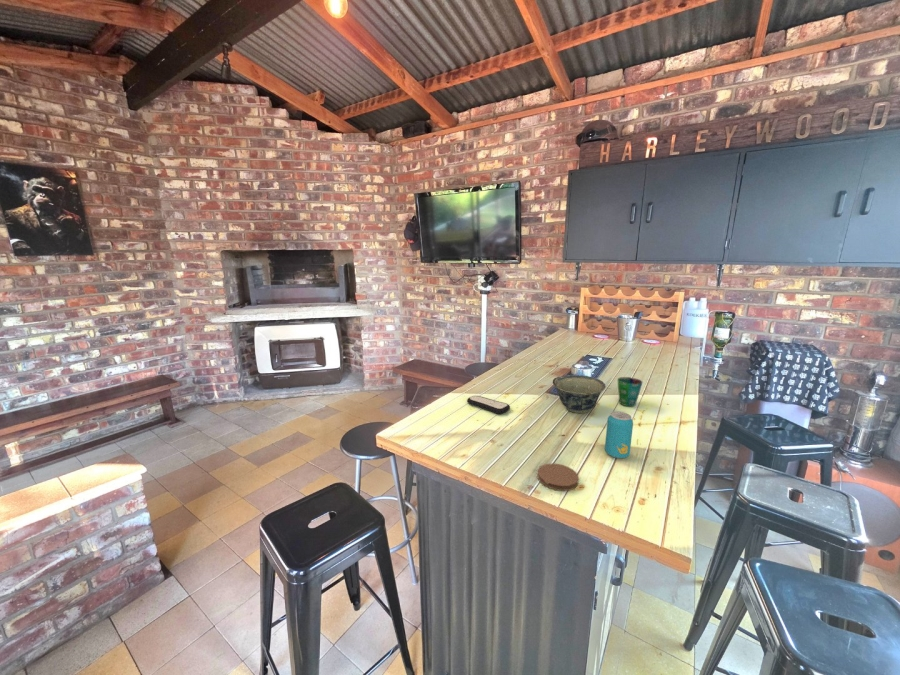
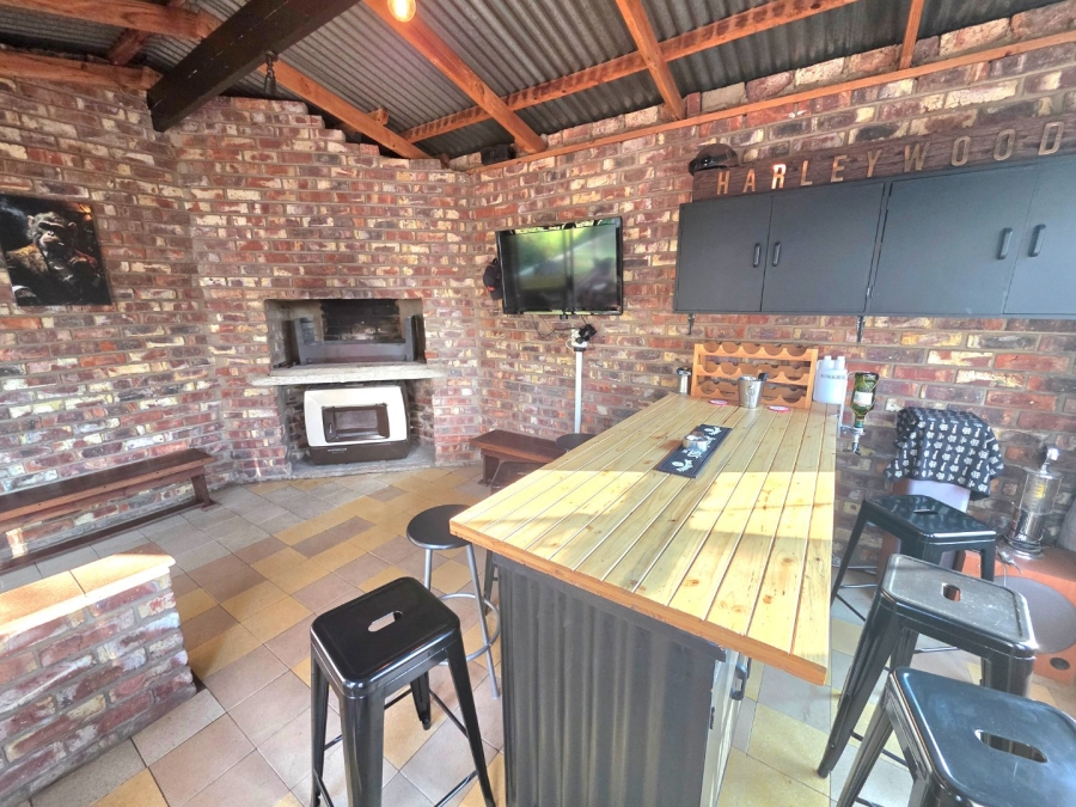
- cup [616,376,644,407]
- coaster [537,462,580,492]
- beverage can [604,411,634,459]
- bowl [552,374,607,414]
- remote control [466,395,511,415]
